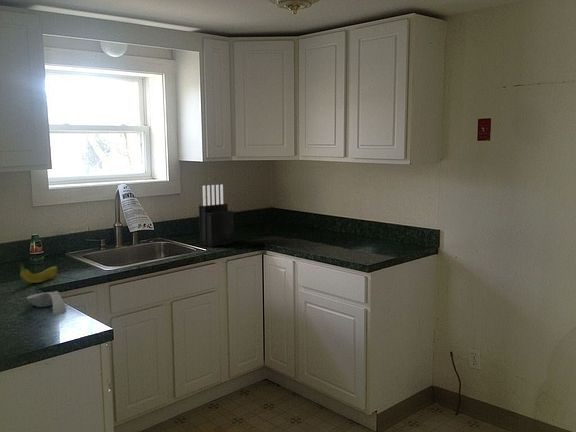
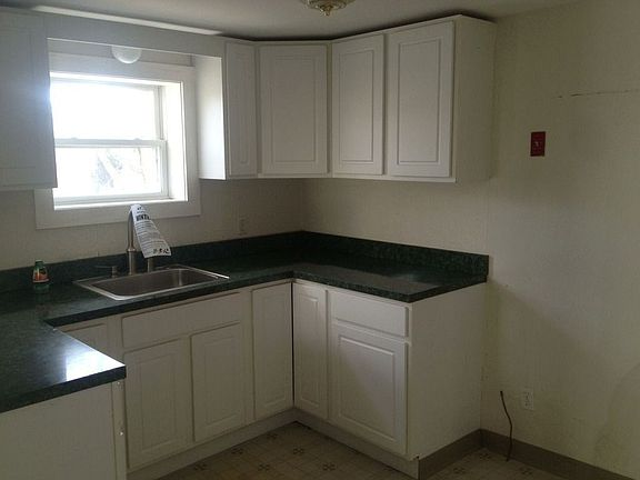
- knife block [198,184,235,248]
- fruit [17,262,59,284]
- spoon rest [25,290,67,316]
